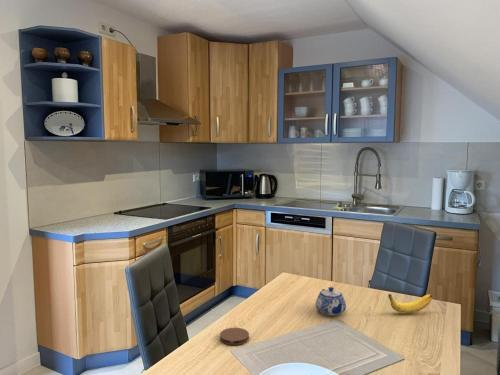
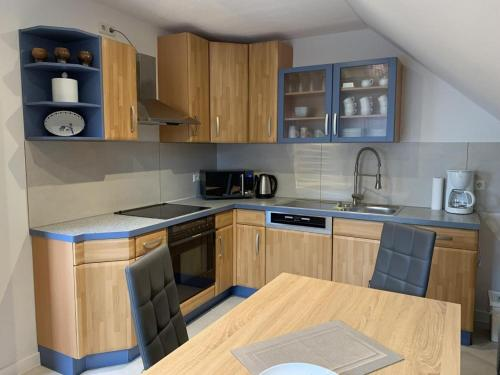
- teapot [315,286,347,317]
- coaster [219,327,250,346]
- banana [387,293,433,314]
